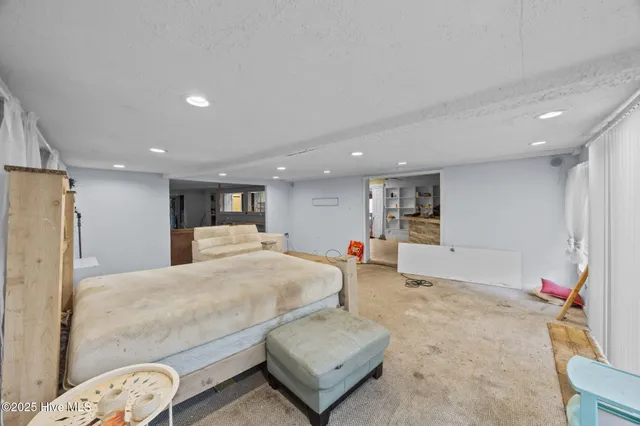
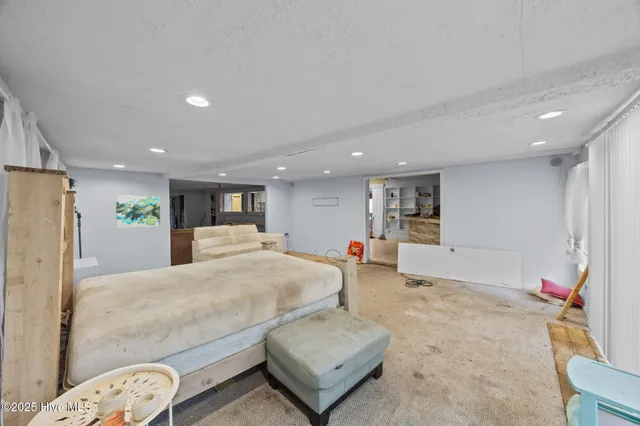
+ wall art [115,194,161,229]
